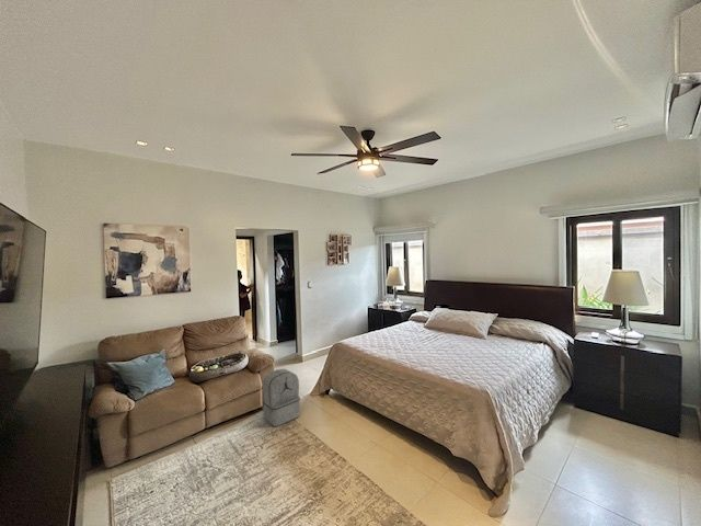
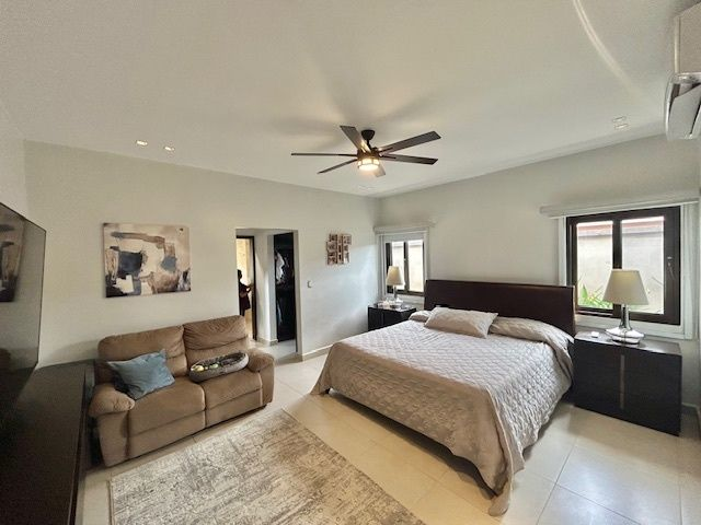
- backpack [262,368,301,427]
